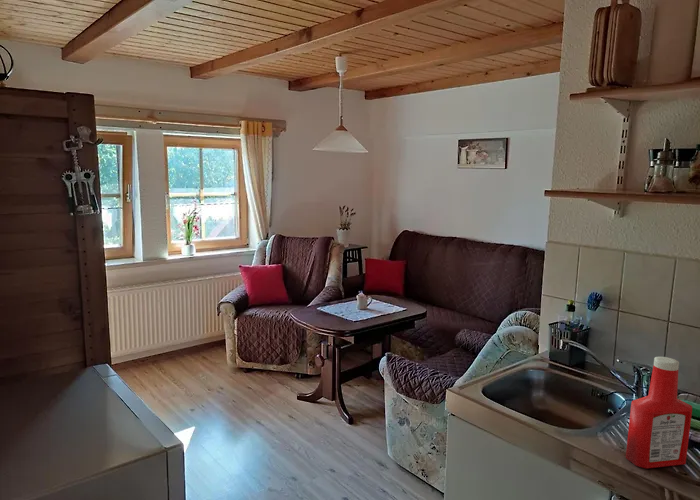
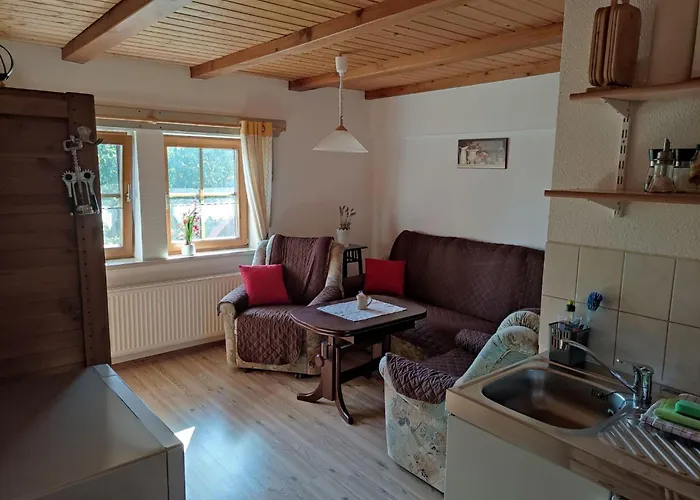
- soap bottle [625,356,693,470]
